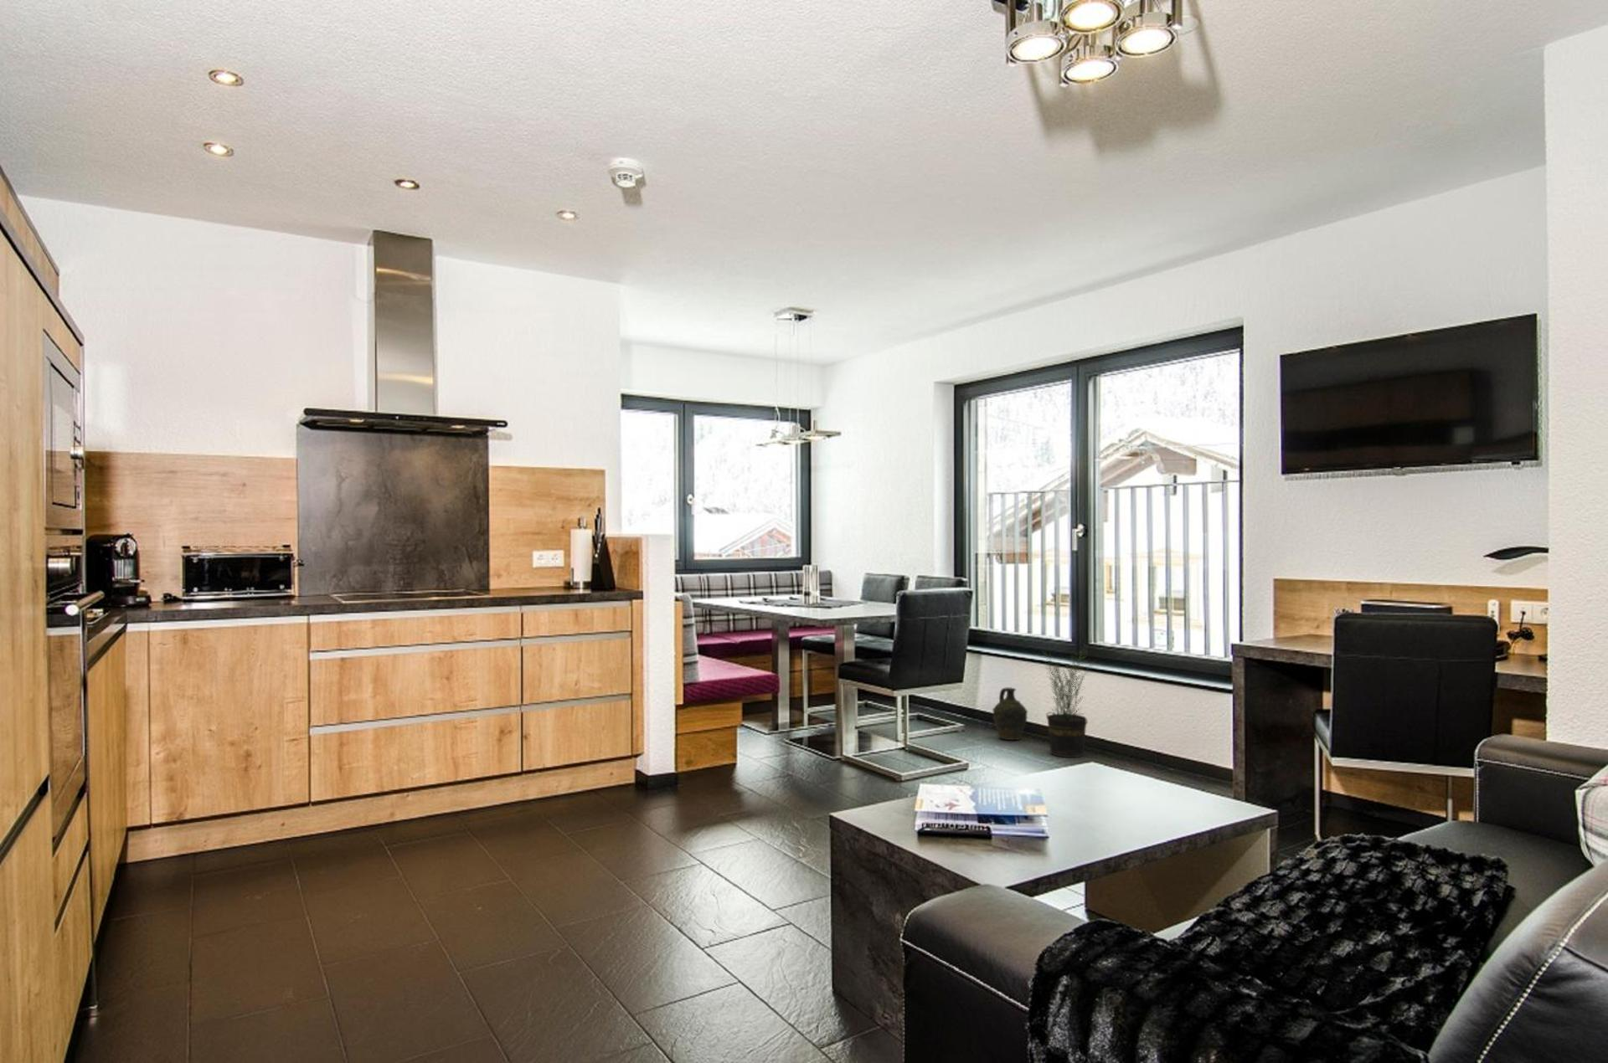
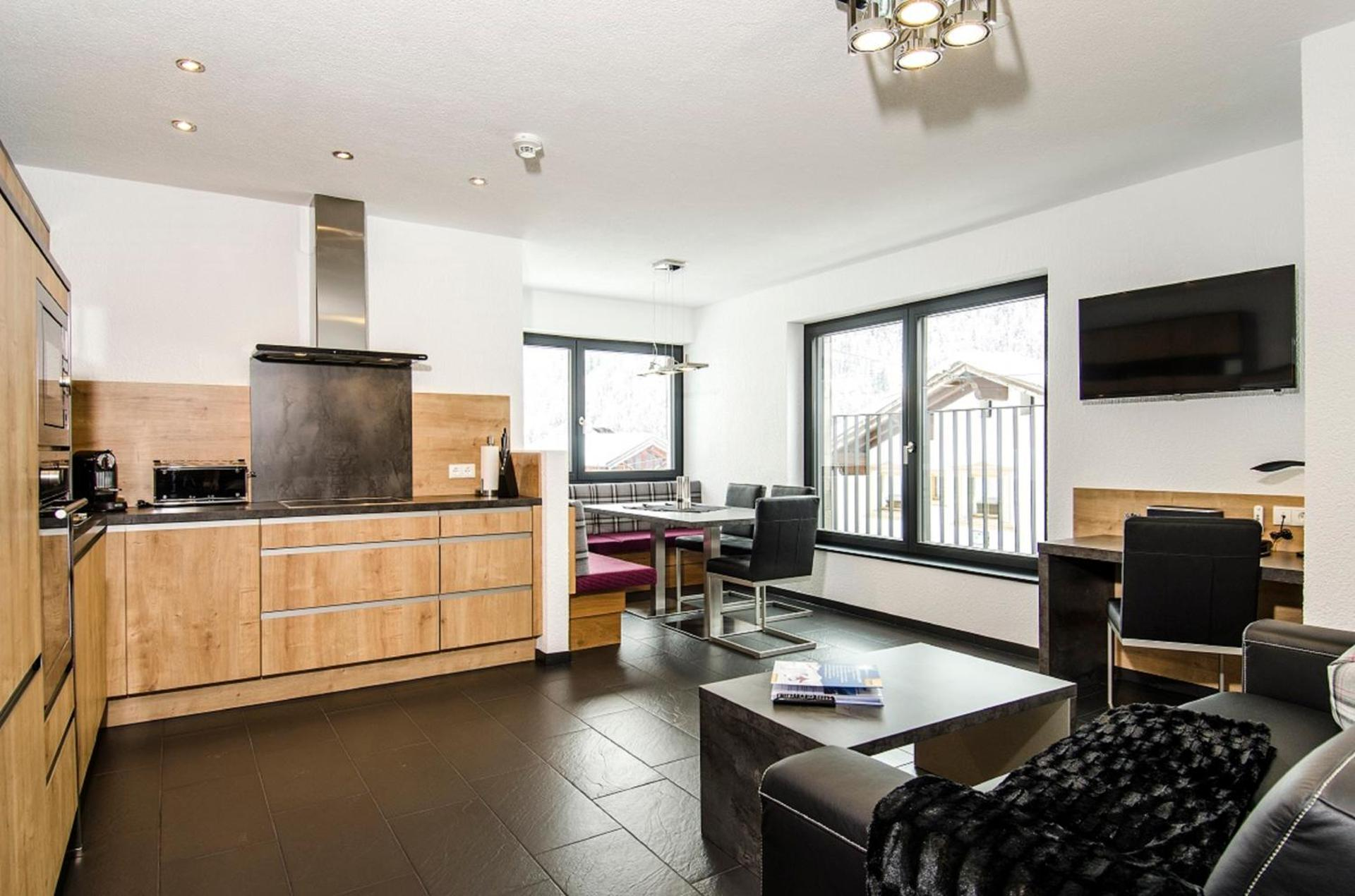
- ceramic jug [992,687,1029,740]
- potted plant [1036,643,1095,758]
